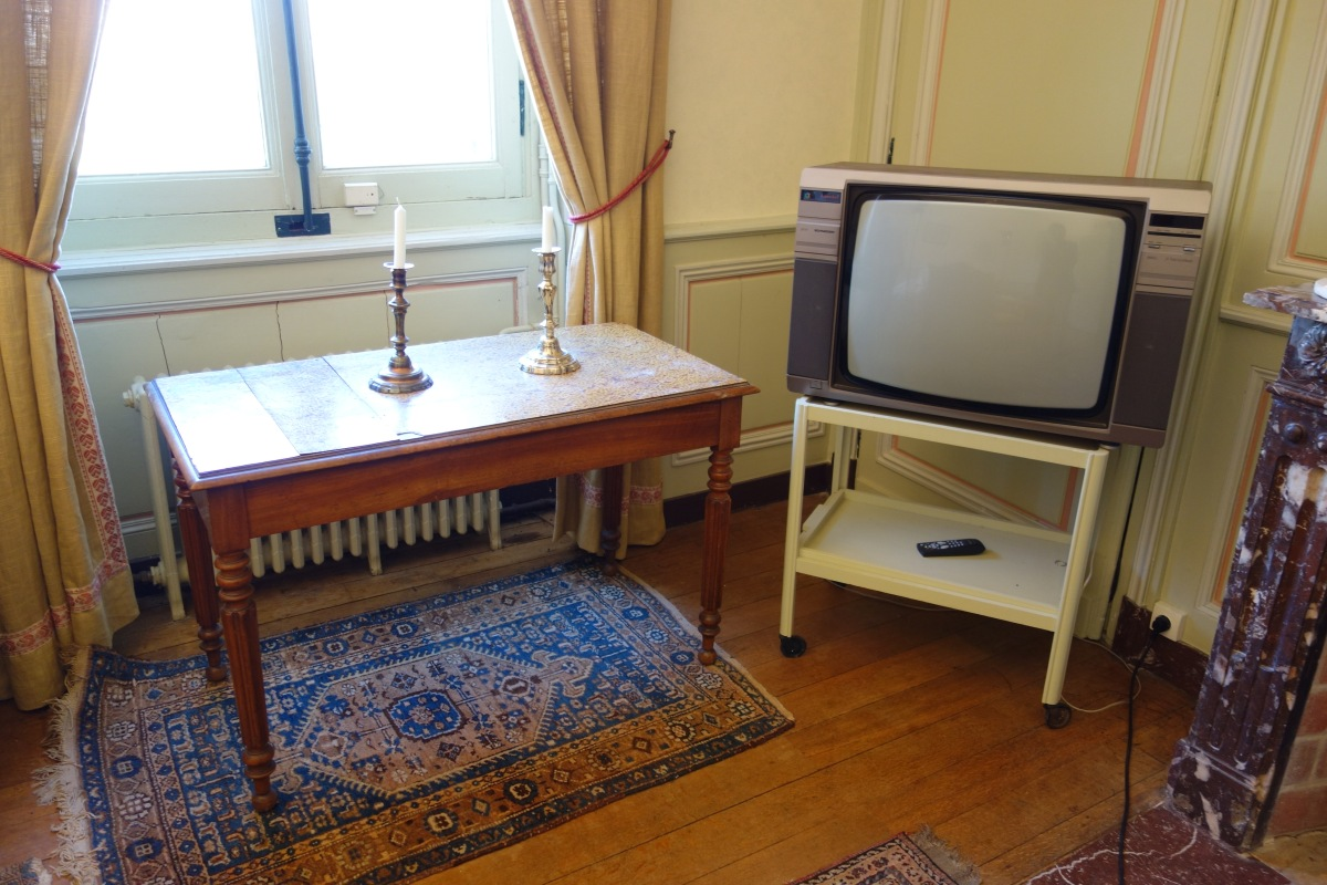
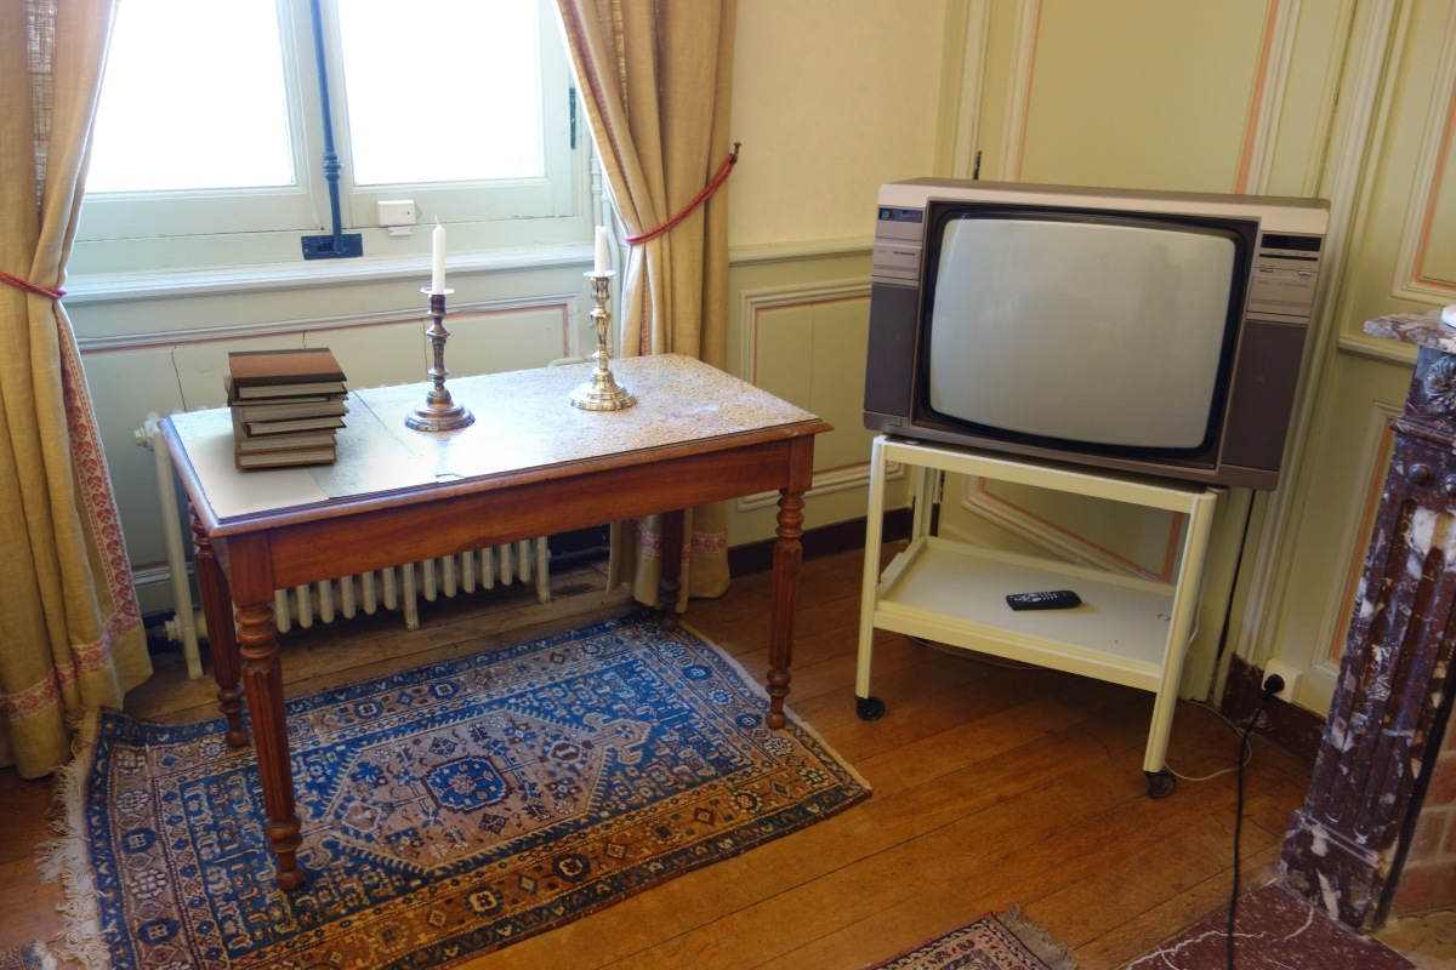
+ book stack [222,346,351,470]
